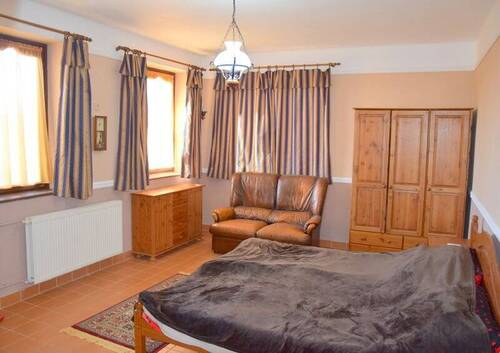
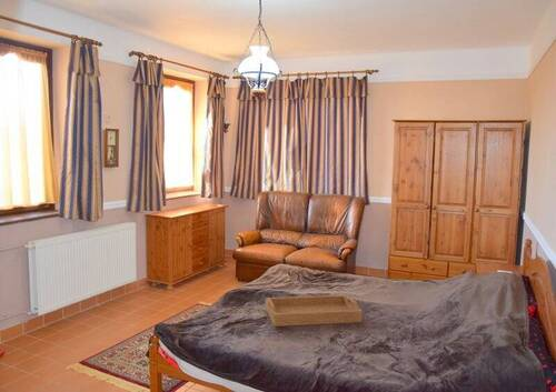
+ serving tray [265,294,364,328]
